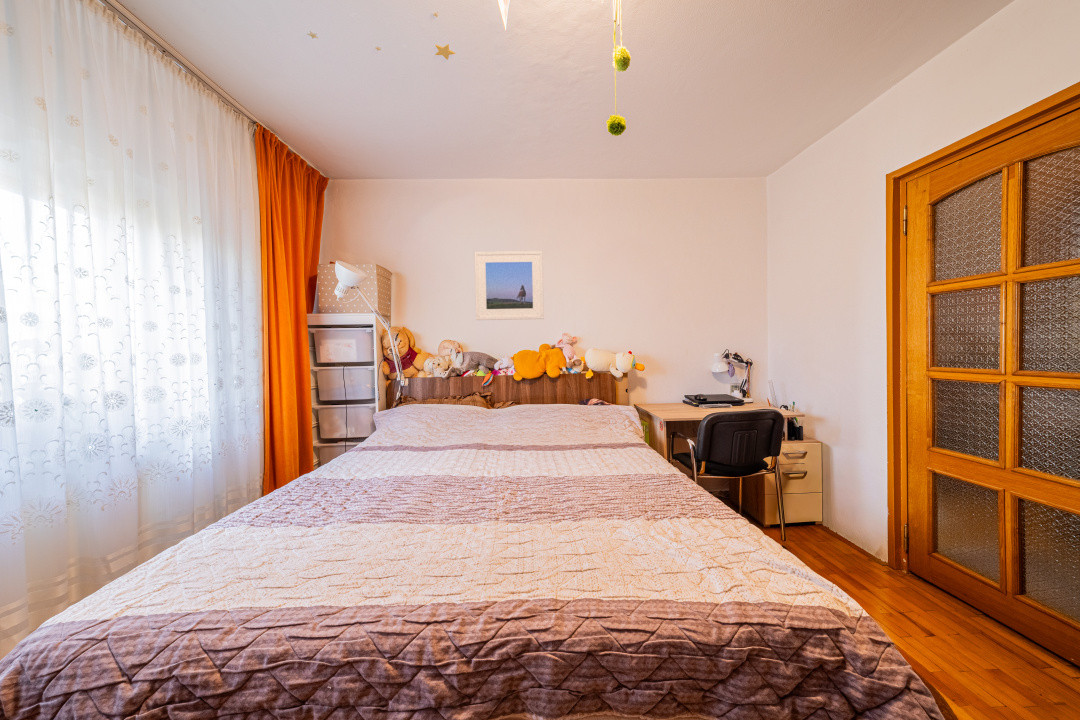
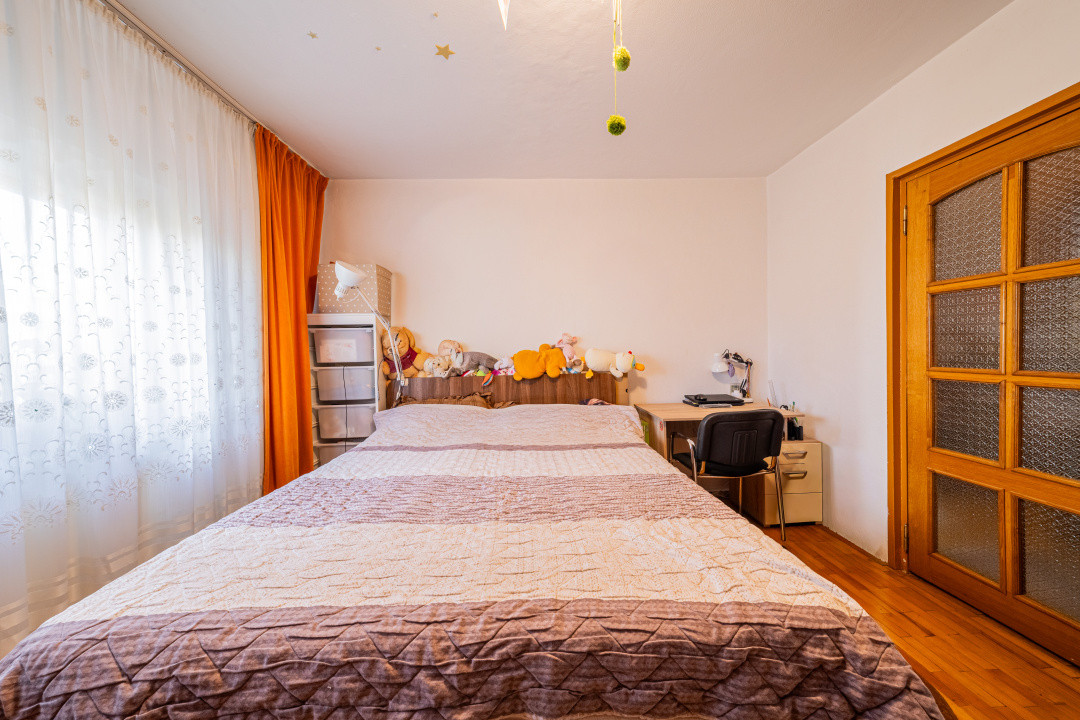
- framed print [473,250,545,321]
